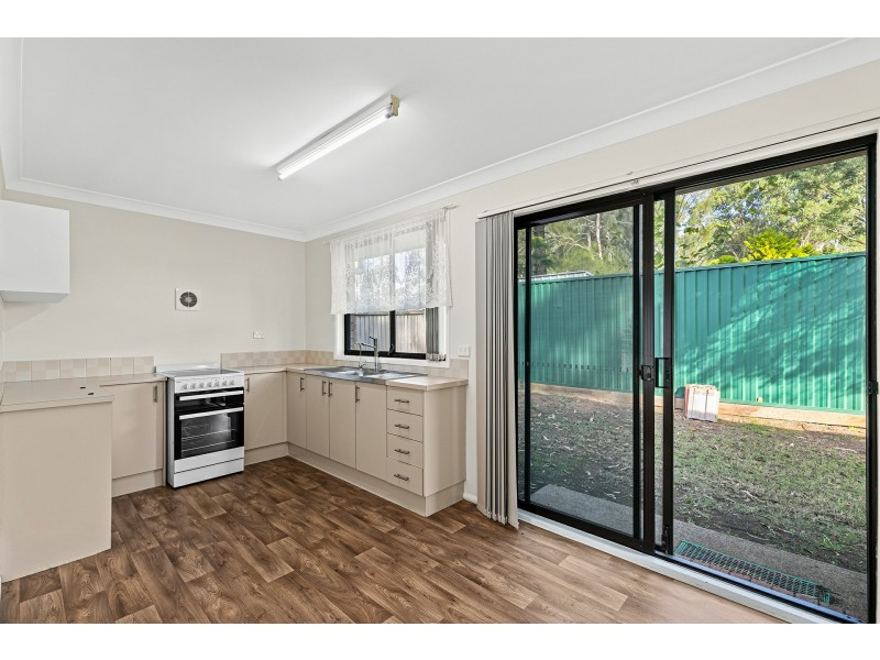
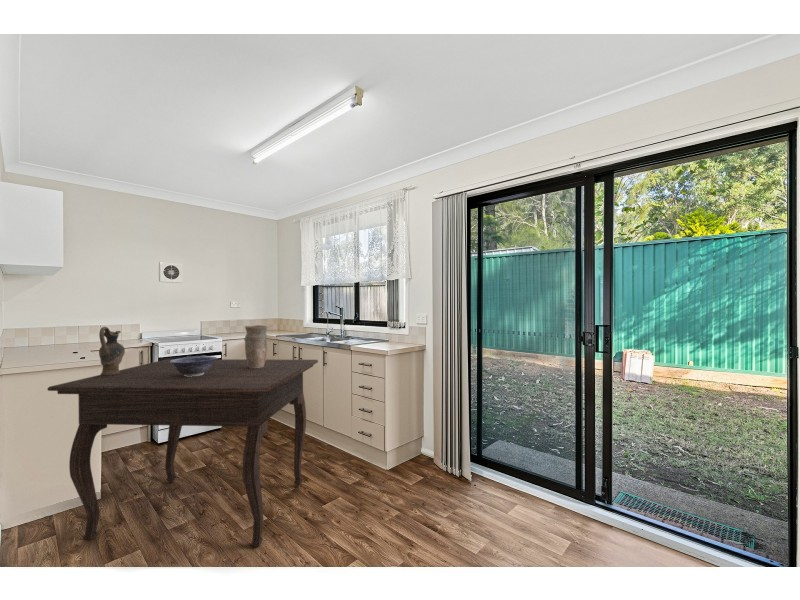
+ decorative bowl [170,355,218,377]
+ vase [243,324,269,368]
+ ceramic pitcher [98,326,126,376]
+ dining table [46,358,319,548]
